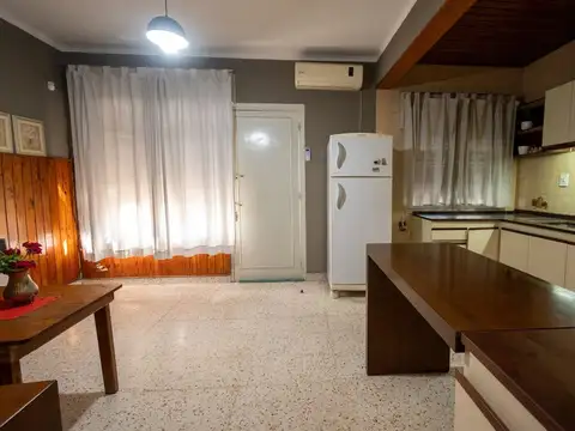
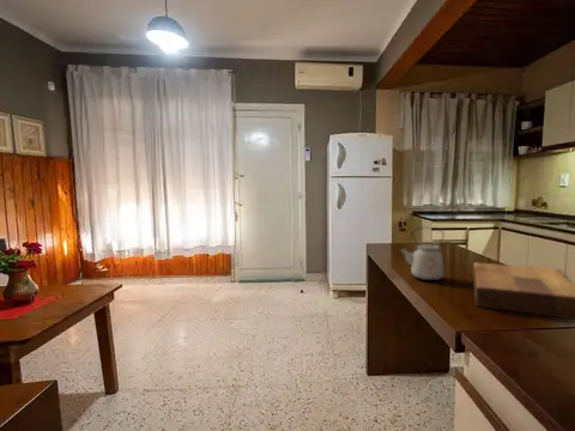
+ kettle [399,226,446,281]
+ cutting board [472,262,575,321]
